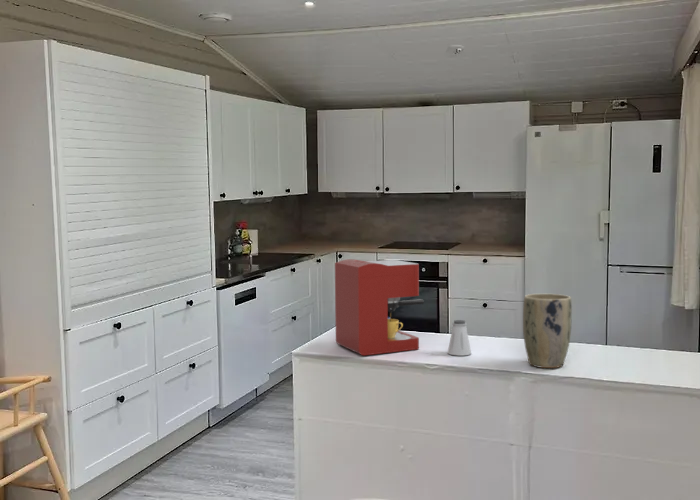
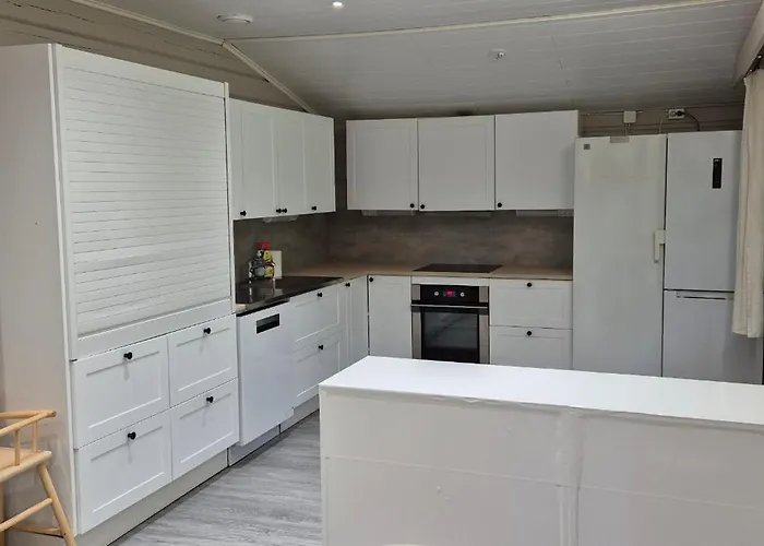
- plant pot [522,293,573,369]
- coffee maker [334,258,425,356]
- saltshaker [447,319,472,357]
